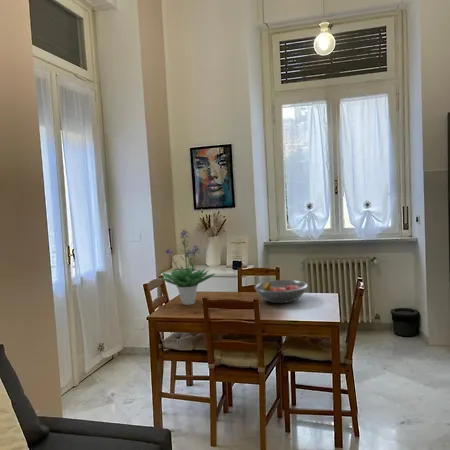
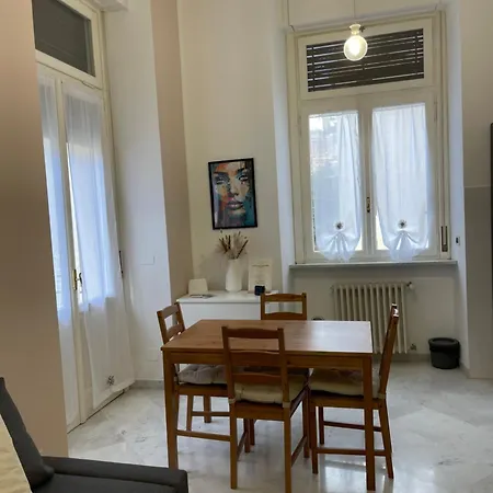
- fruit bowl [253,279,309,304]
- potted plant [159,228,216,306]
